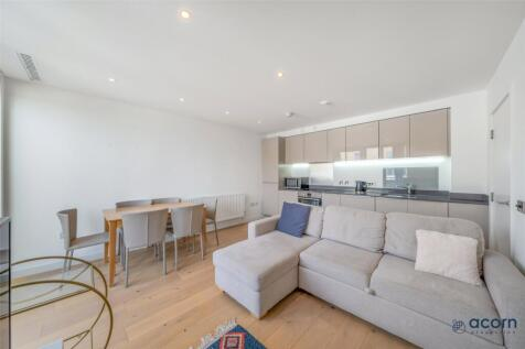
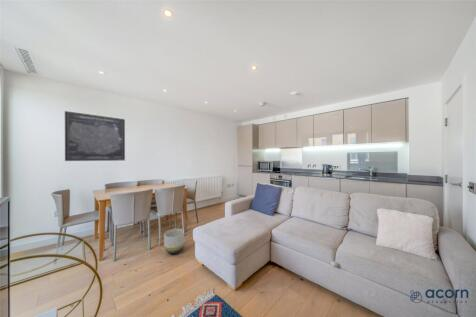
+ planter [163,228,185,255]
+ wall art [64,110,126,162]
